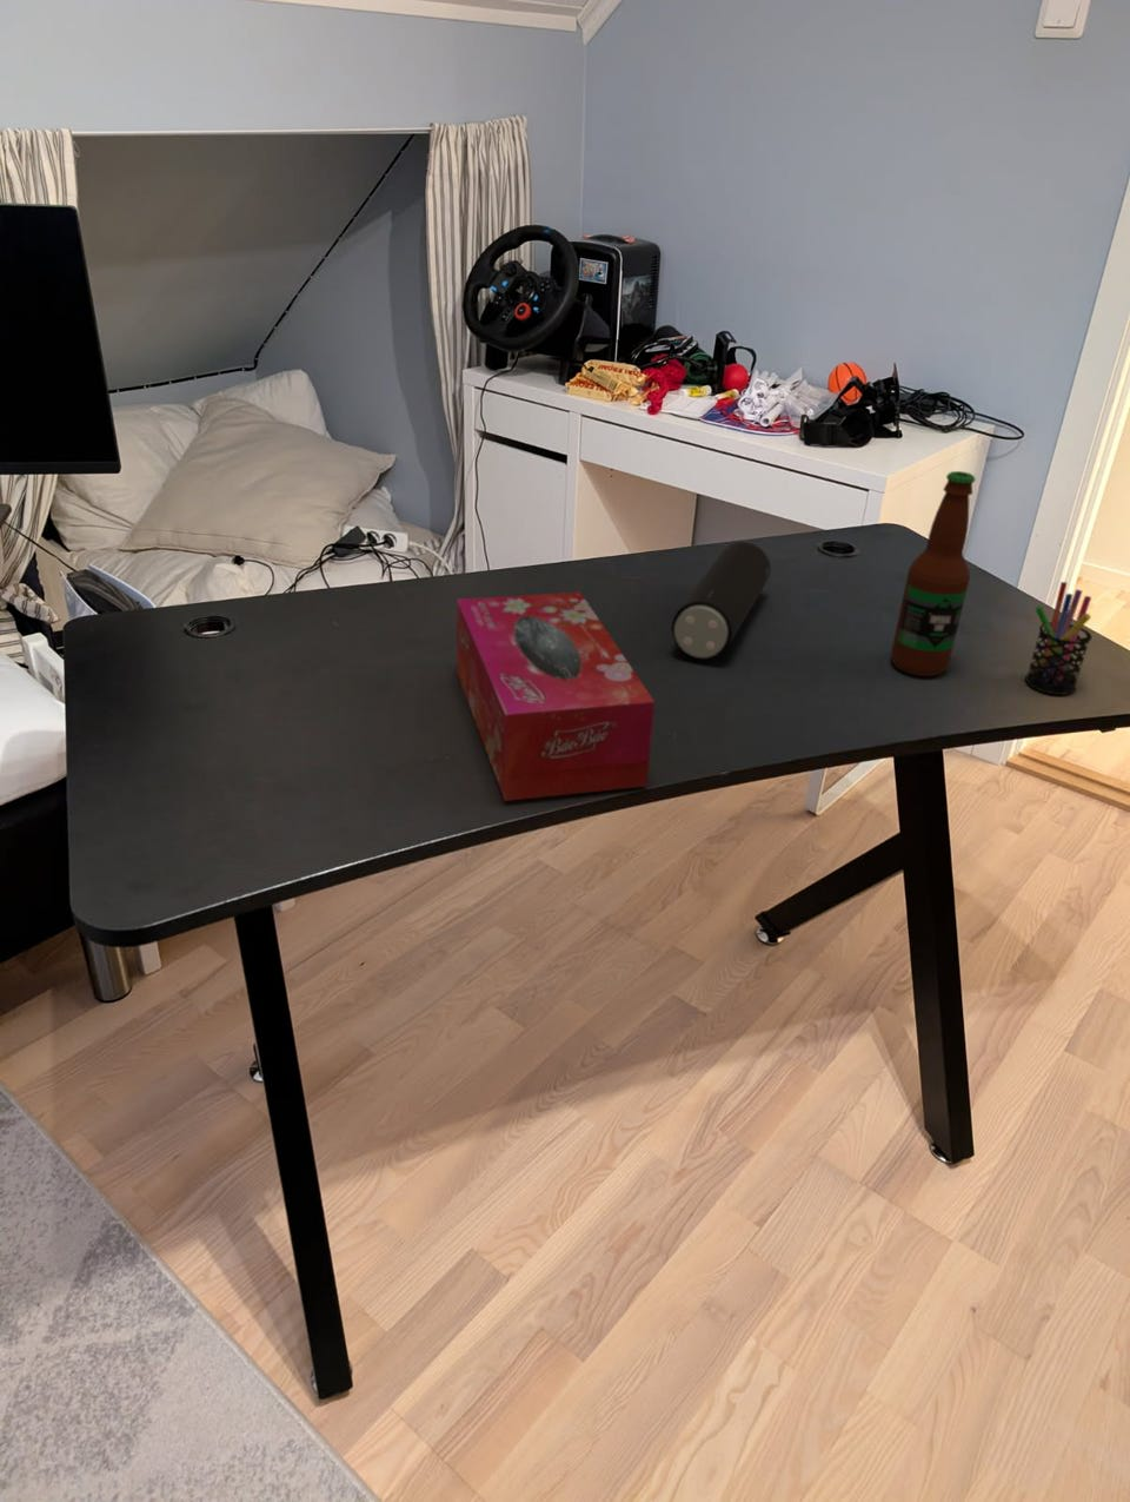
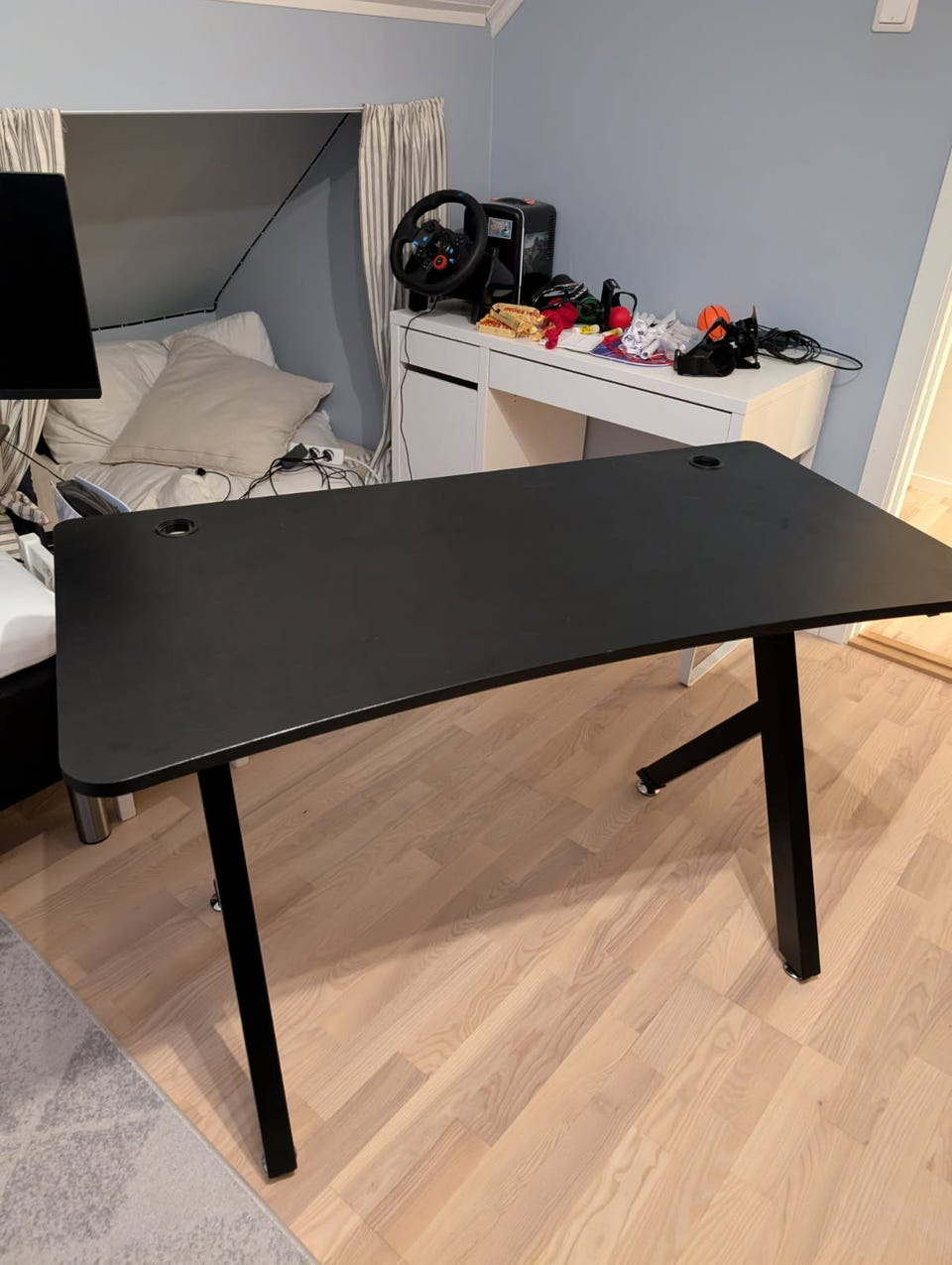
- bottle [890,470,976,677]
- speaker [671,540,773,661]
- tissue box [456,590,655,803]
- pen holder [1024,581,1093,696]
